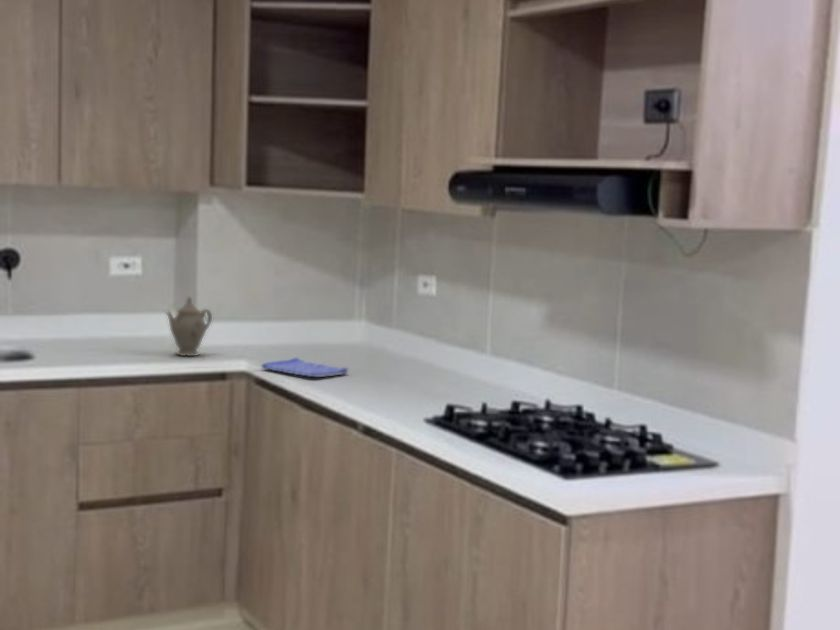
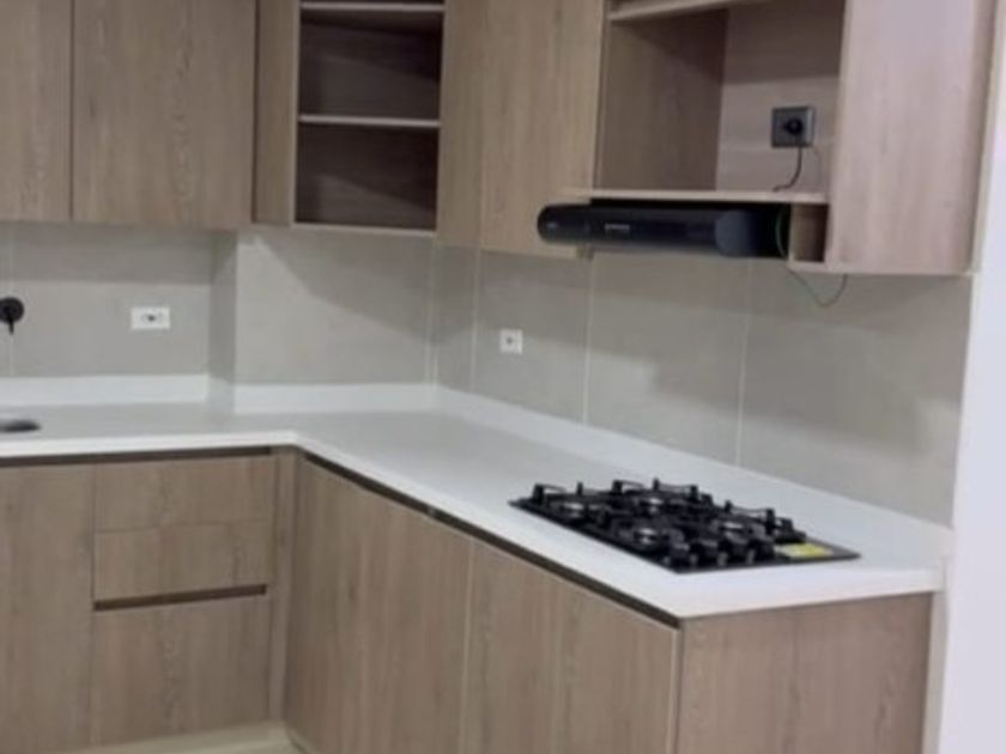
- dish towel [261,357,349,378]
- chinaware [165,295,213,357]
